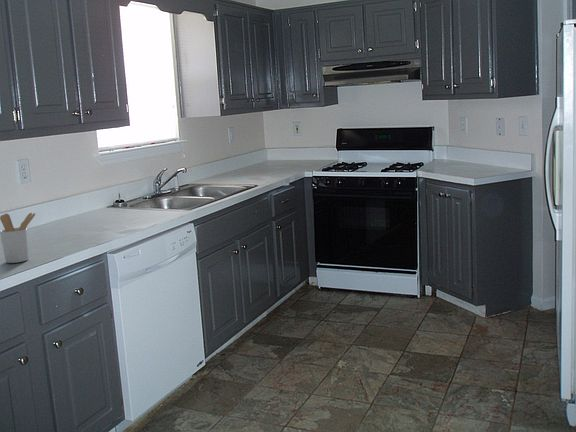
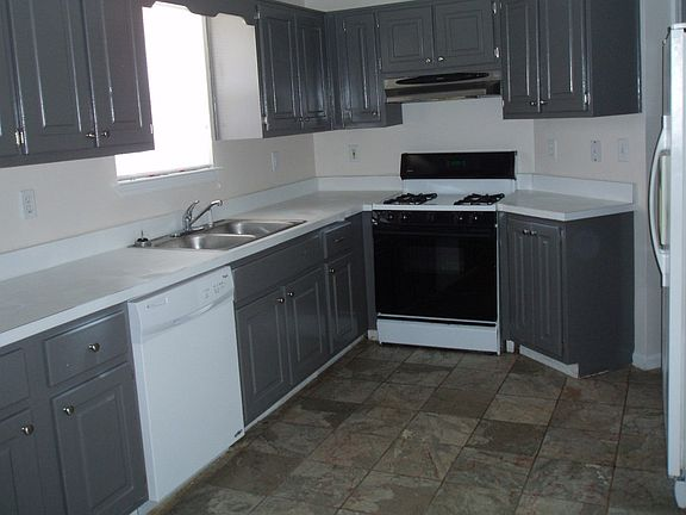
- utensil holder [0,212,37,264]
